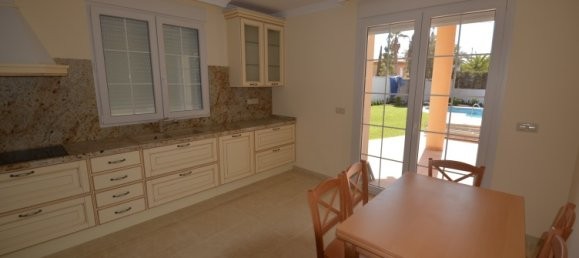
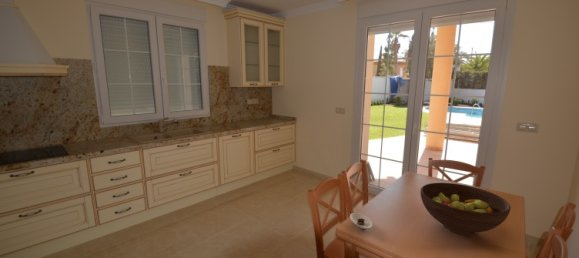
+ saucer [349,212,373,230]
+ fruit bowl [419,182,512,236]
